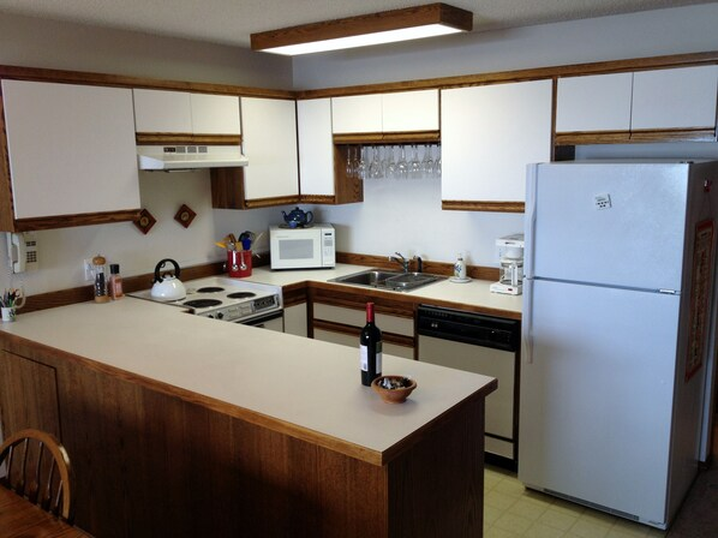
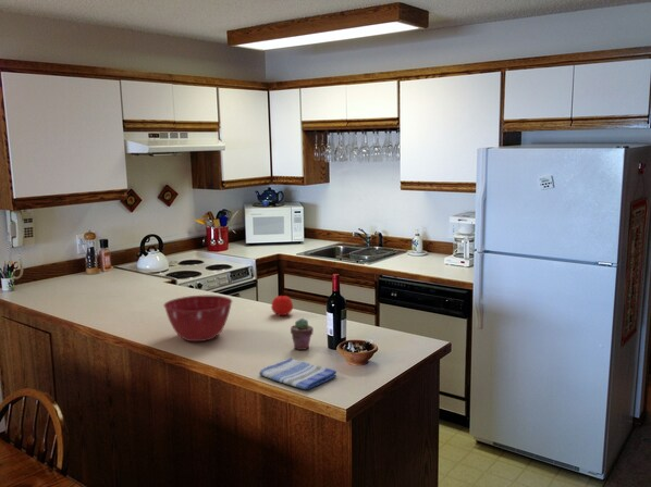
+ mixing bowl [162,295,233,342]
+ potted succulent [290,317,315,351]
+ apple [270,294,294,316]
+ dish towel [258,357,337,390]
